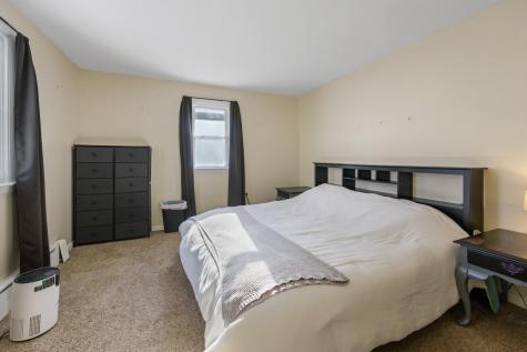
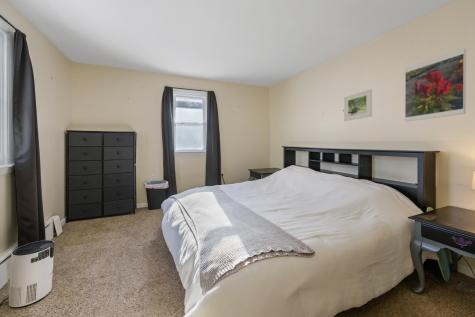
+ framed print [343,88,373,122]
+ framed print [404,48,467,123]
